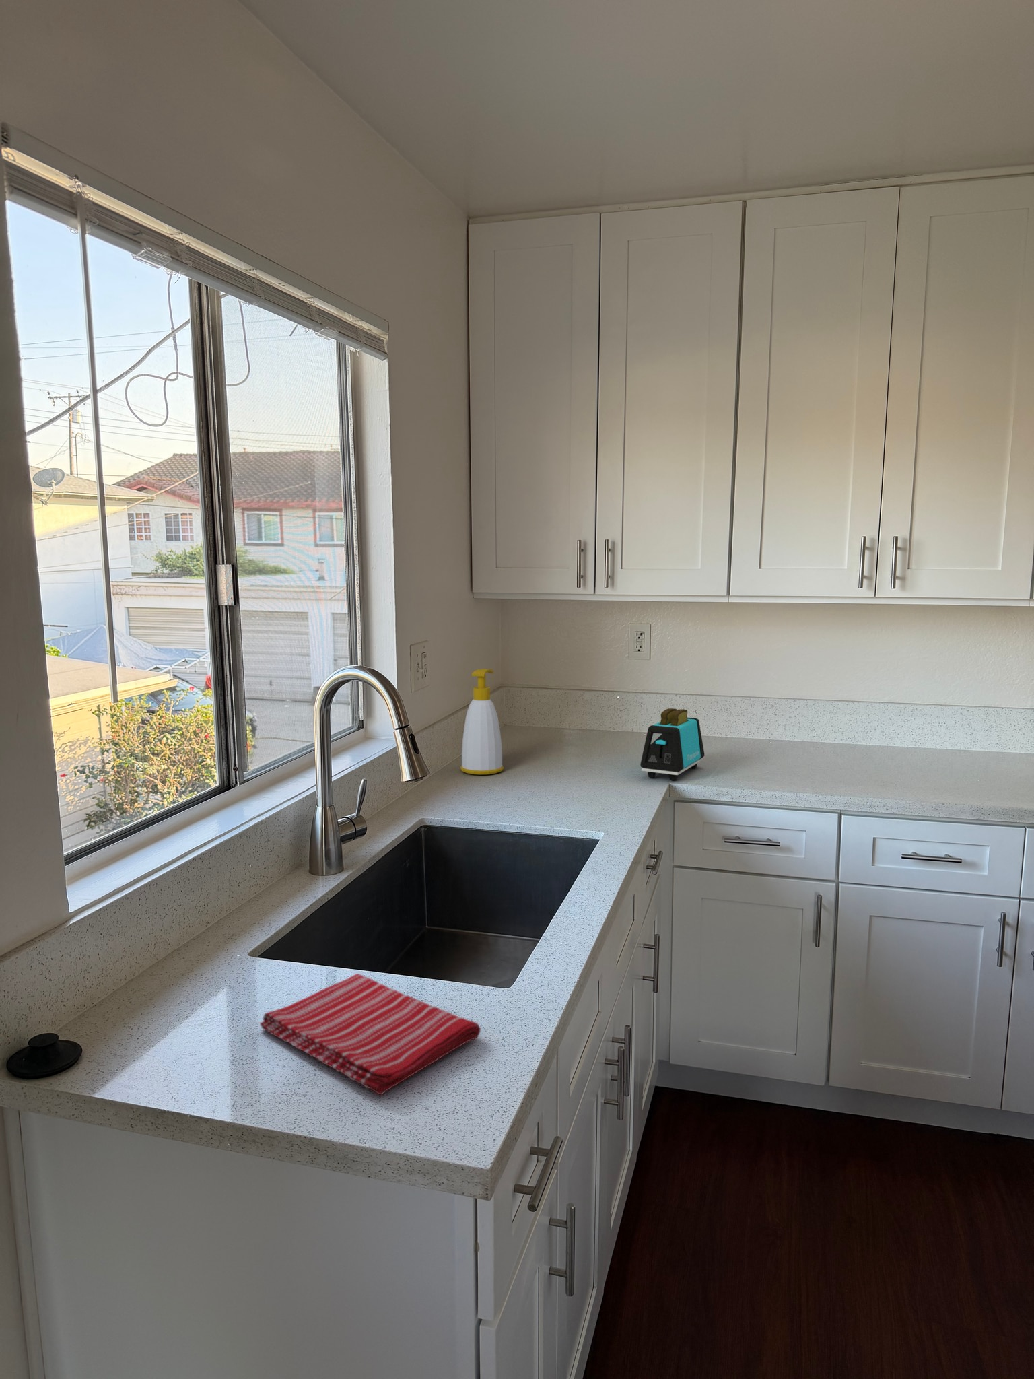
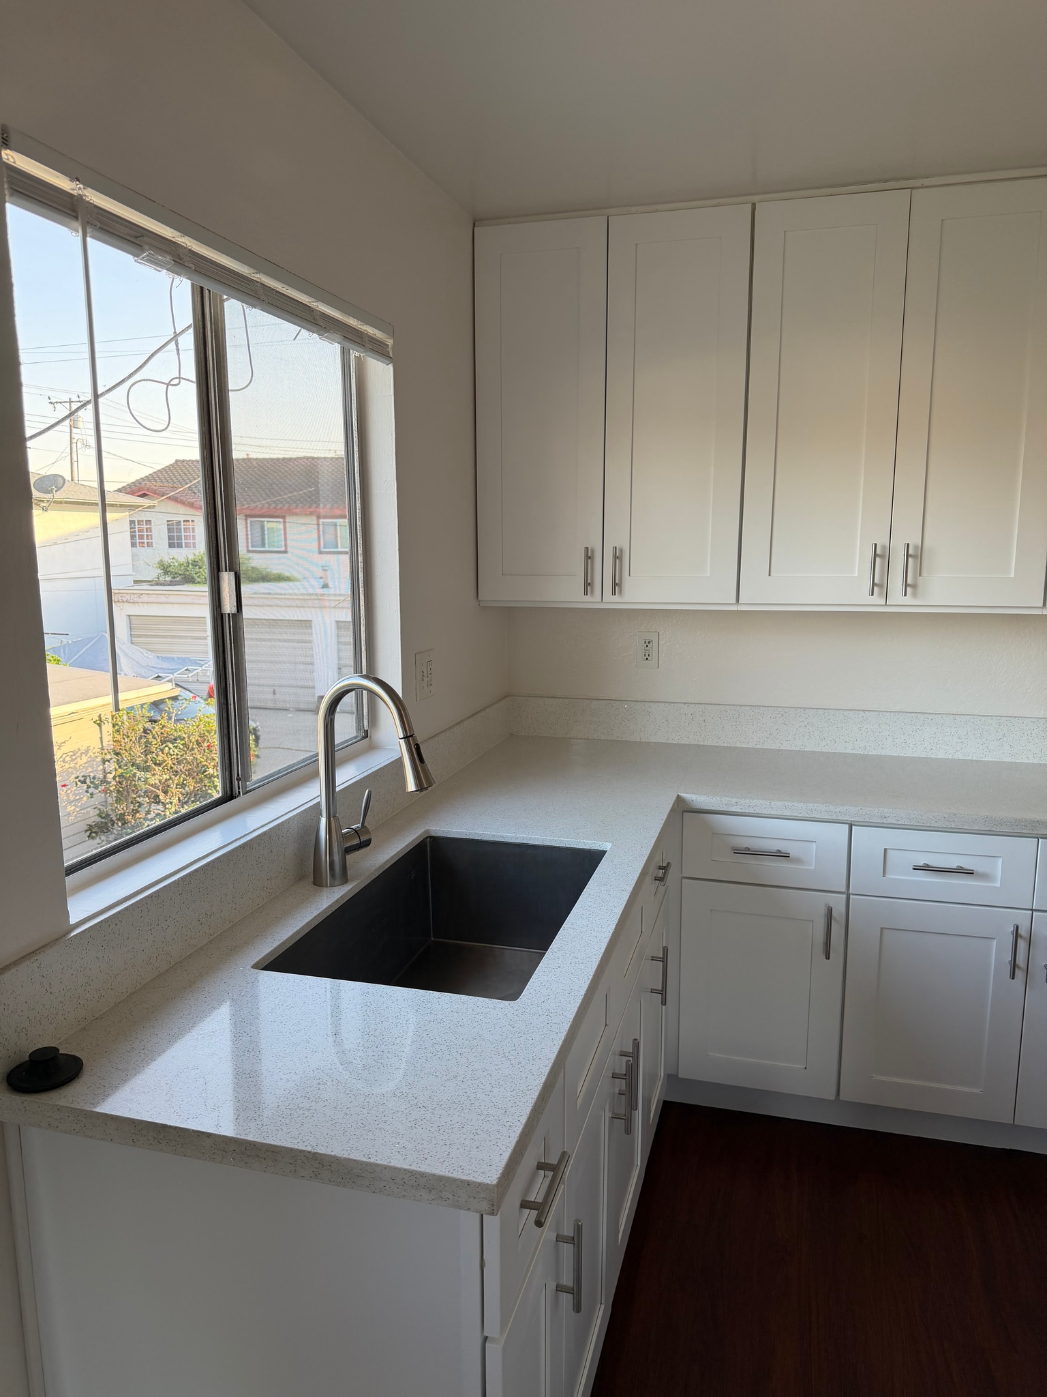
- dish towel [260,973,481,1096]
- toaster [640,708,705,781]
- soap bottle [459,668,504,775]
